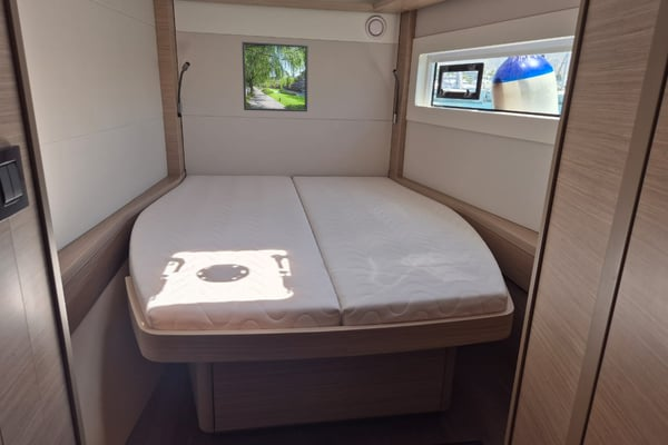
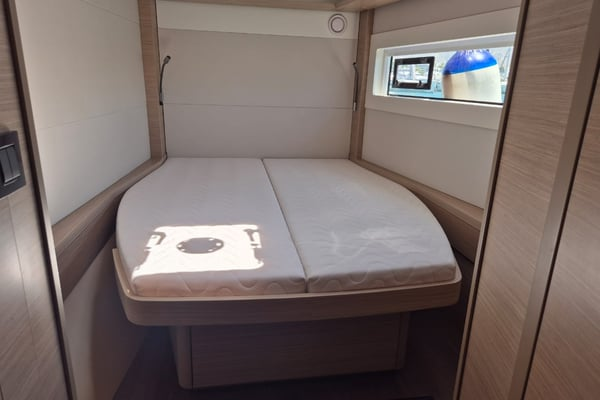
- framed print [242,40,310,112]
